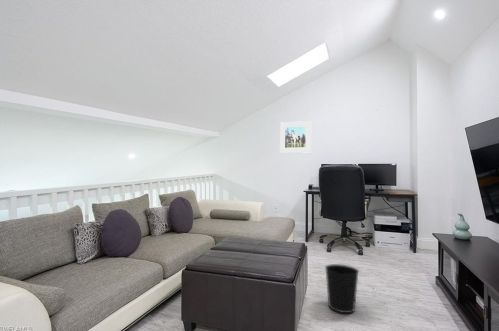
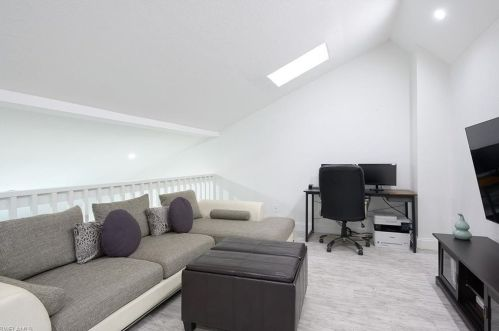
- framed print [279,120,312,154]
- wastebasket [324,263,360,314]
